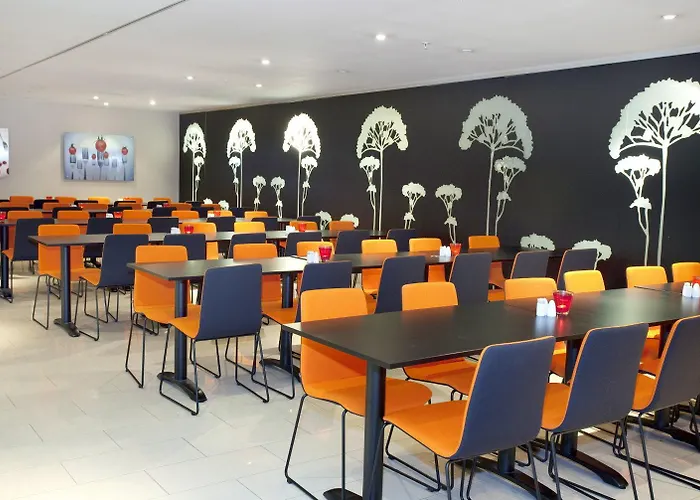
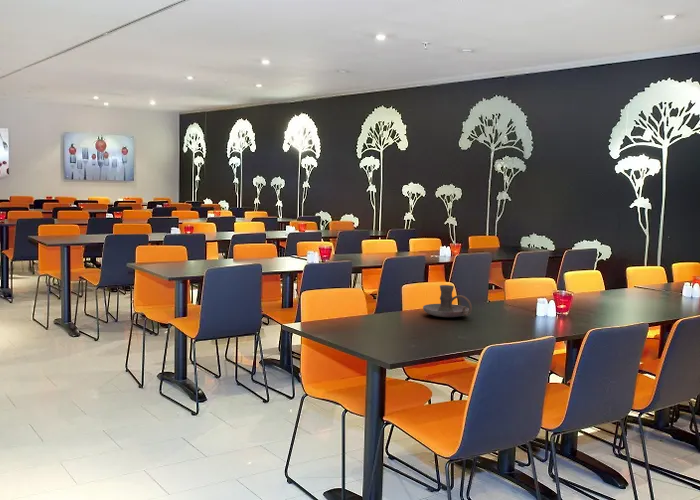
+ candle holder [422,284,473,318]
